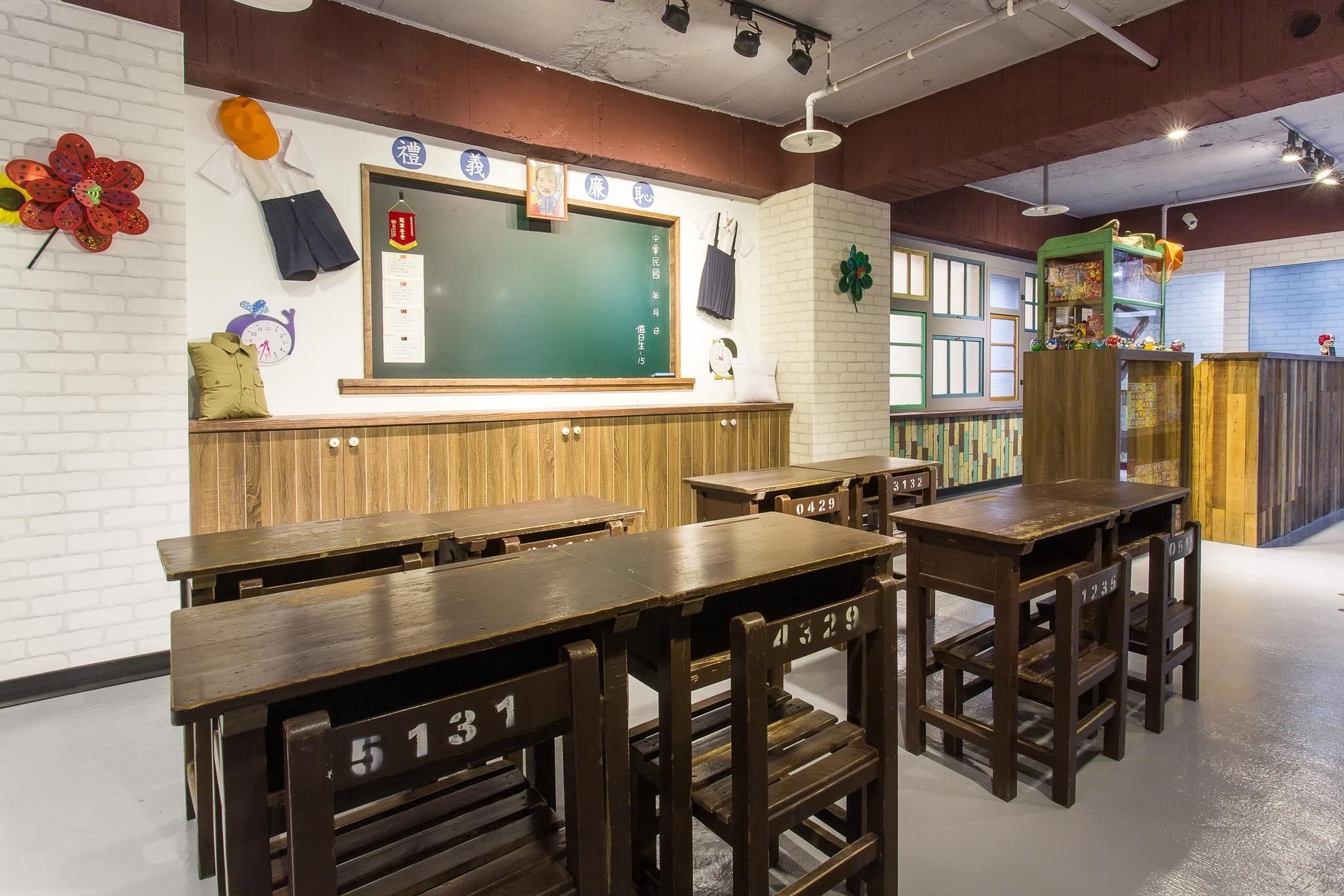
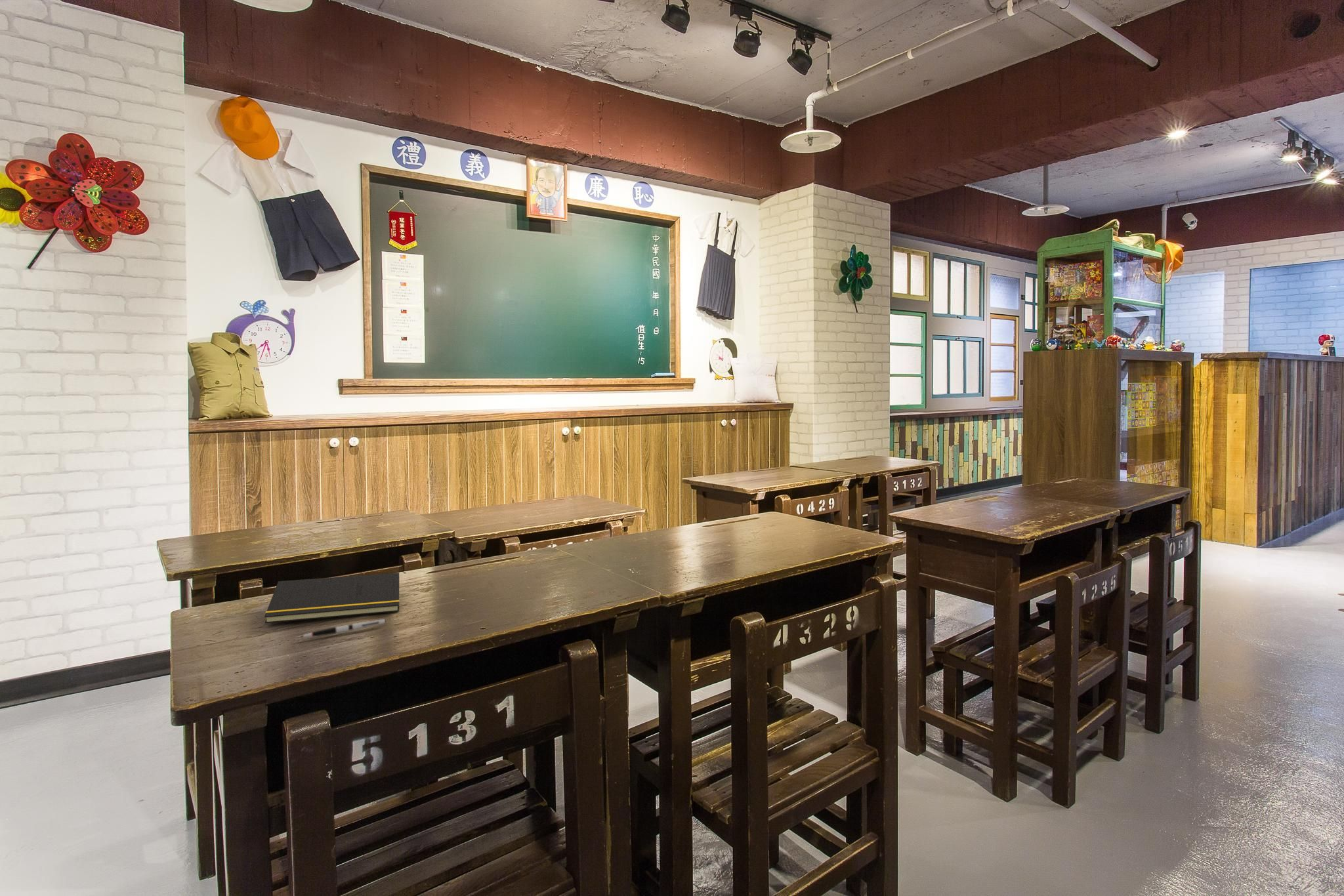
+ notepad [264,572,400,624]
+ pen [300,619,386,638]
